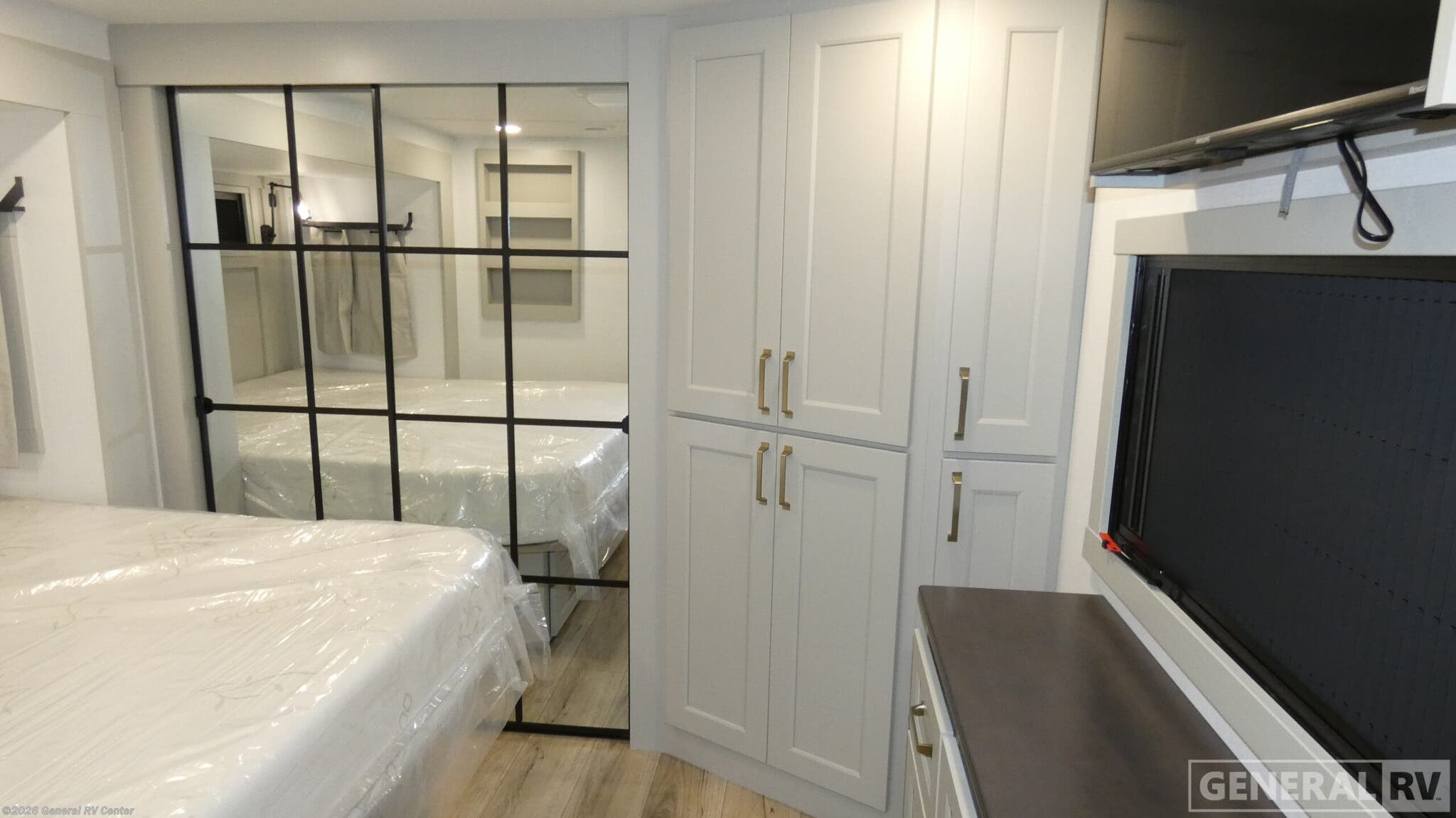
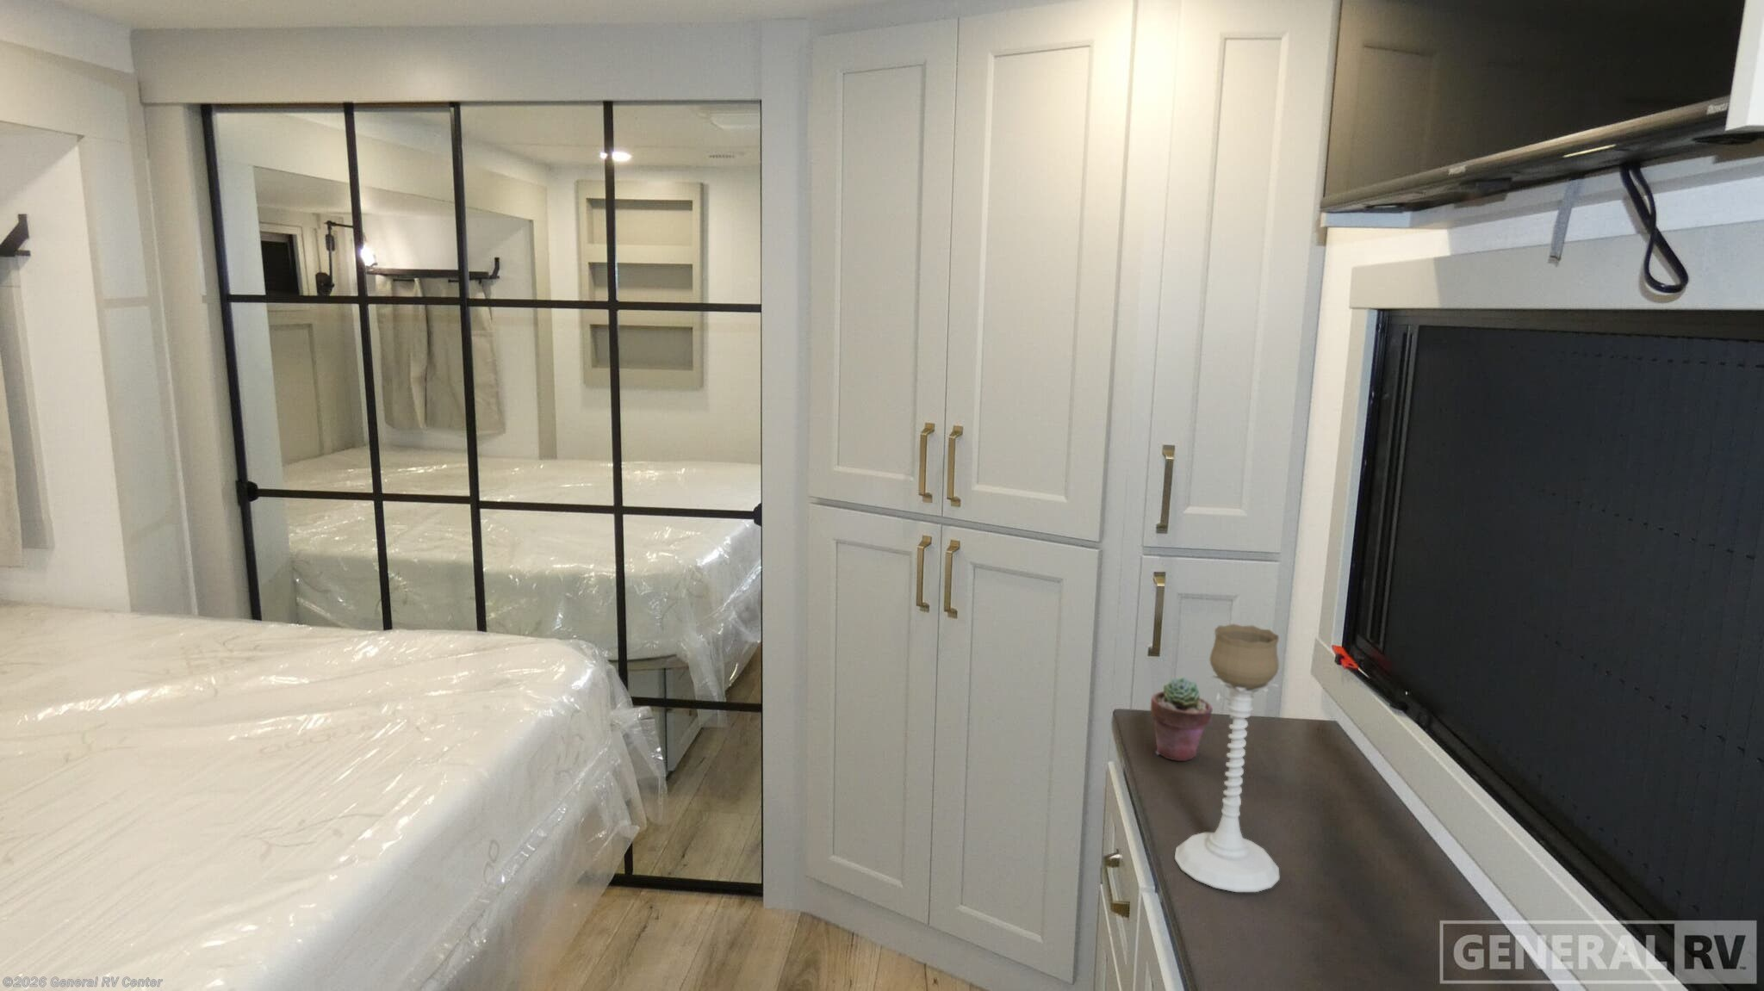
+ potted succulent [1150,677,1214,762]
+ candle holder [1174,624,1279,893]
